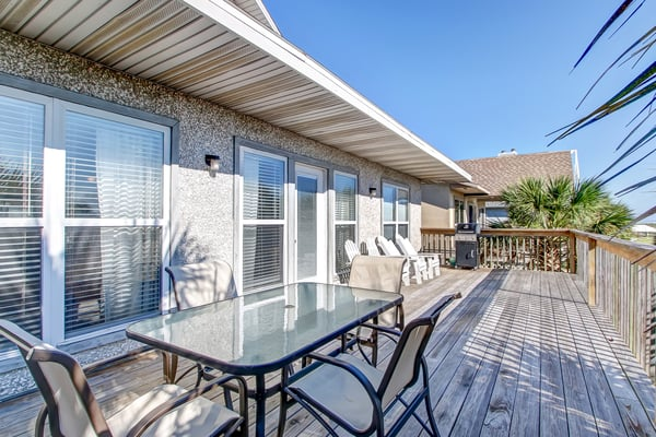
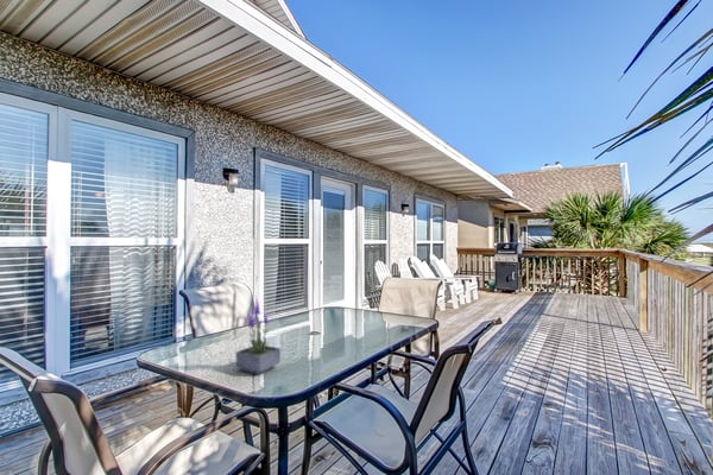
+ potted plant [235,297,282,375]
